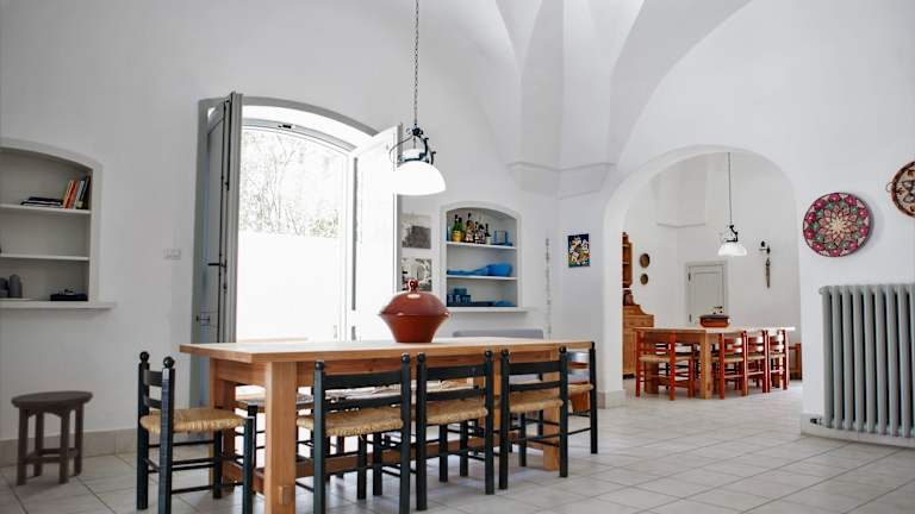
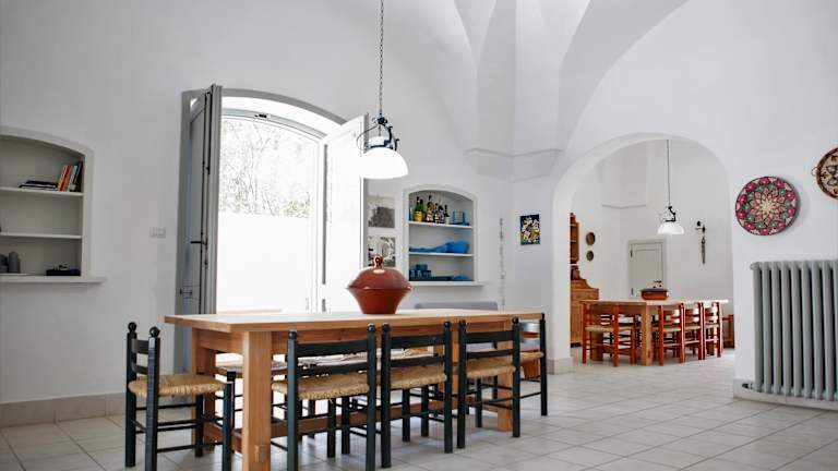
- stool [10,389,94,487]
